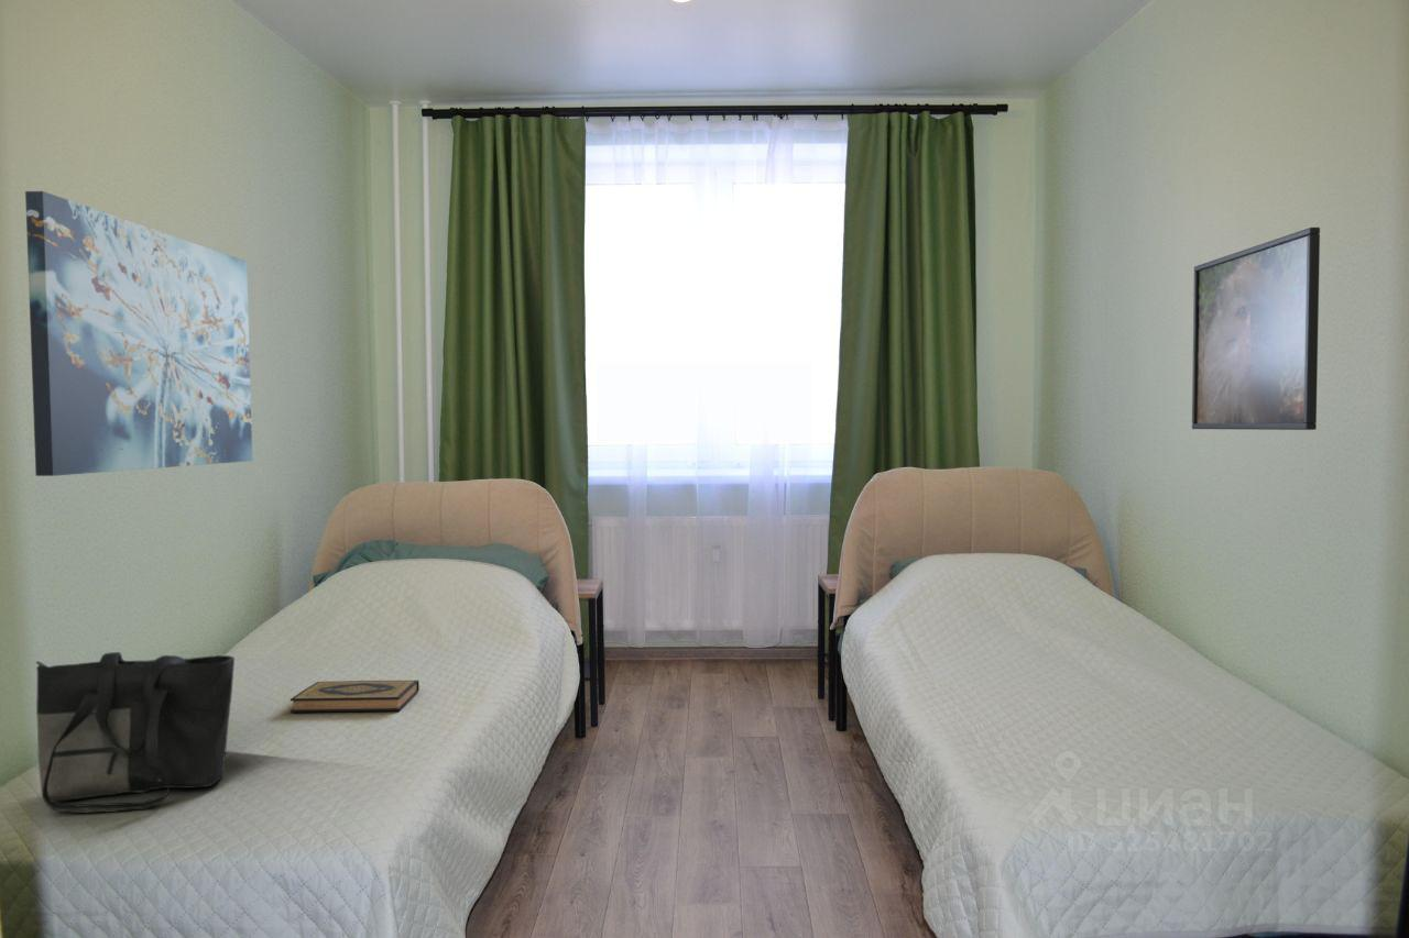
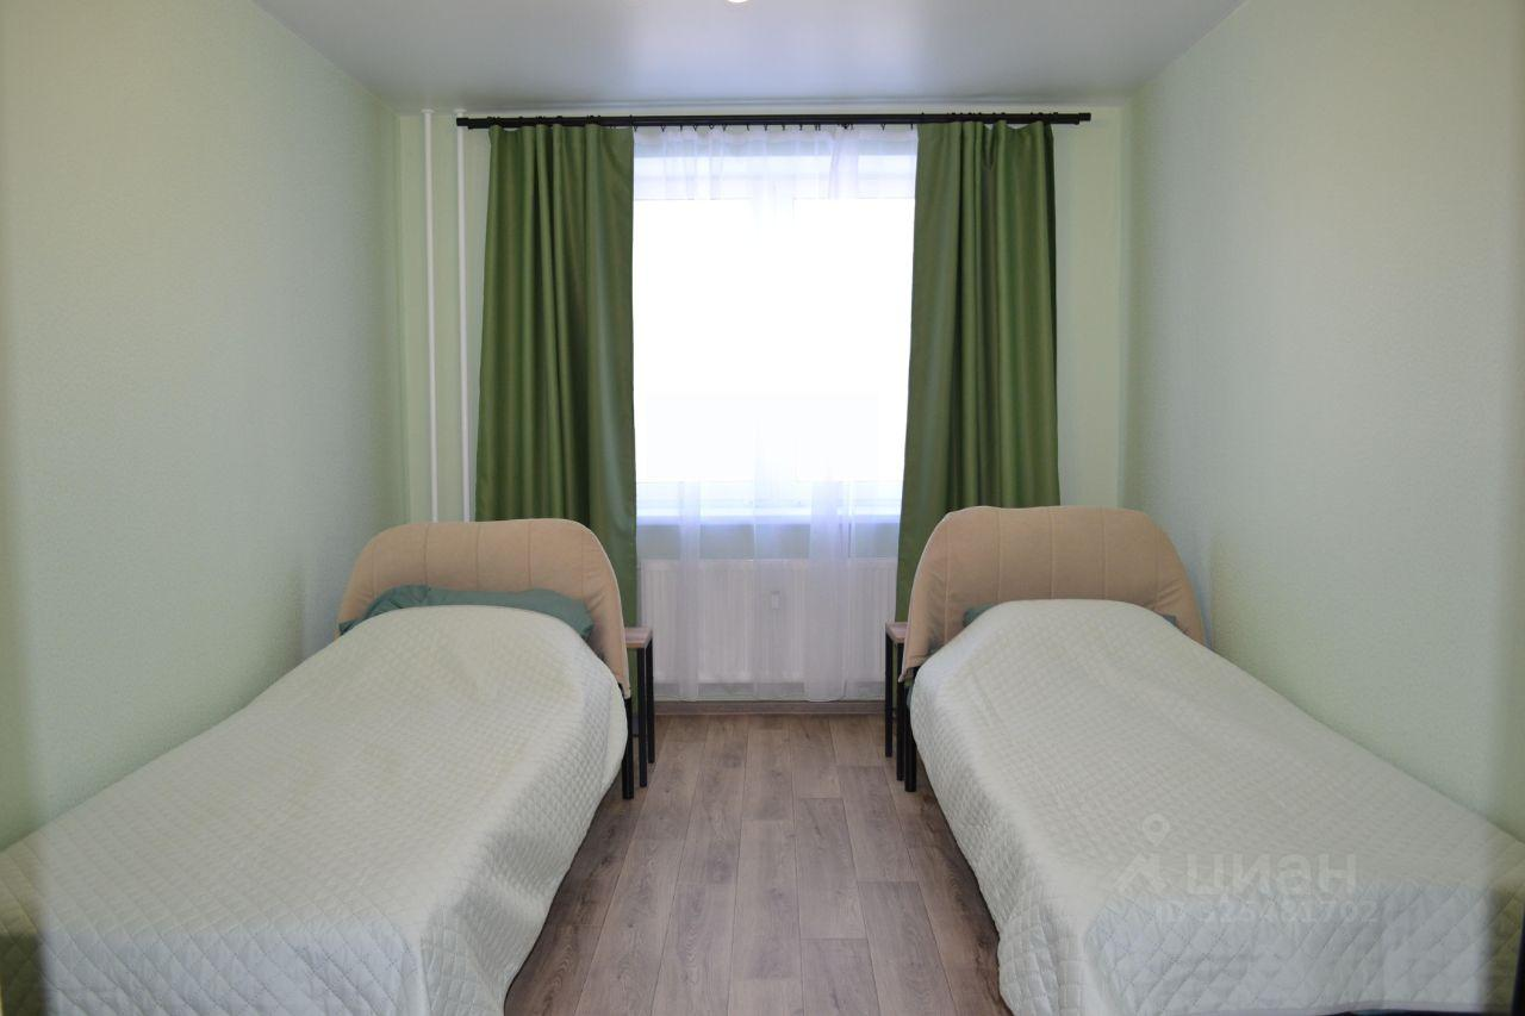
- wall art [24,190,253,477]
- tote bag [35,651,236,813]
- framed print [1191,227,1321,431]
- hardback book [290,680,420,714]
